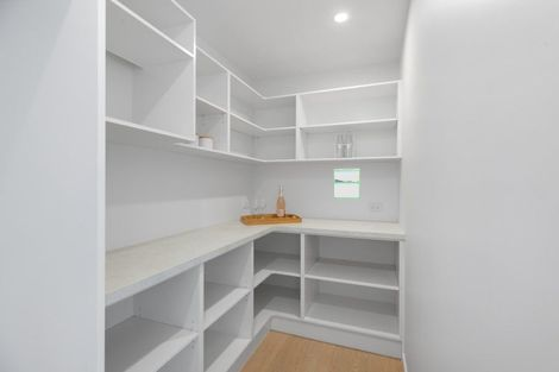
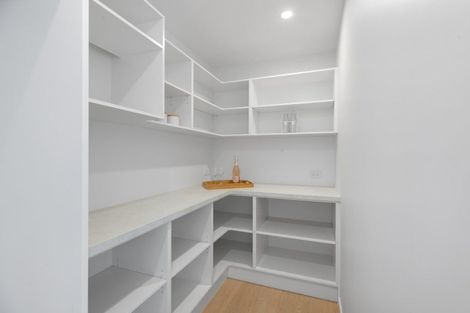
- calendar [333,168,360,200]
